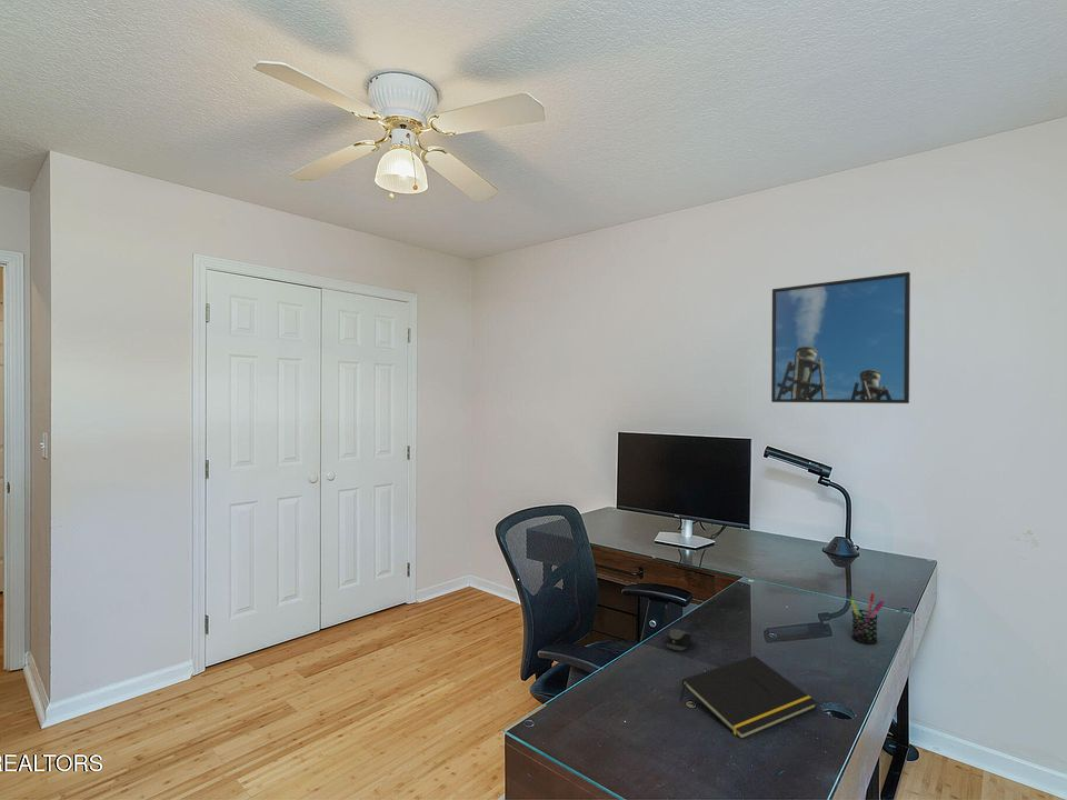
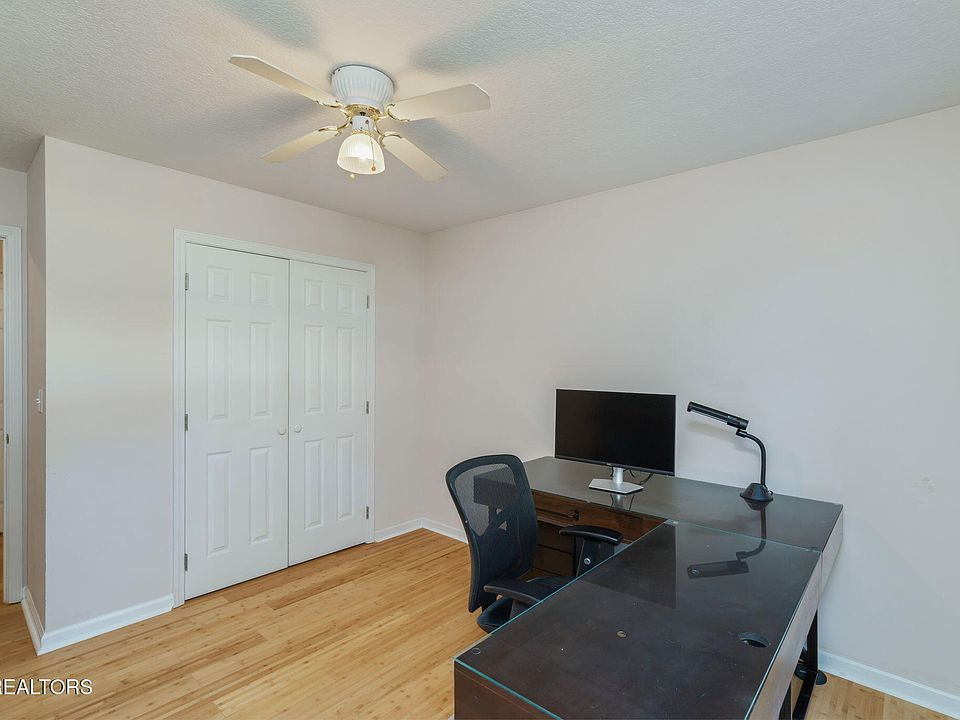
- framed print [770,271,911,404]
- notepad [679,654,818,741]
- pen holder [849,592,885,646]
- computer mouse [665,628,692,652]
